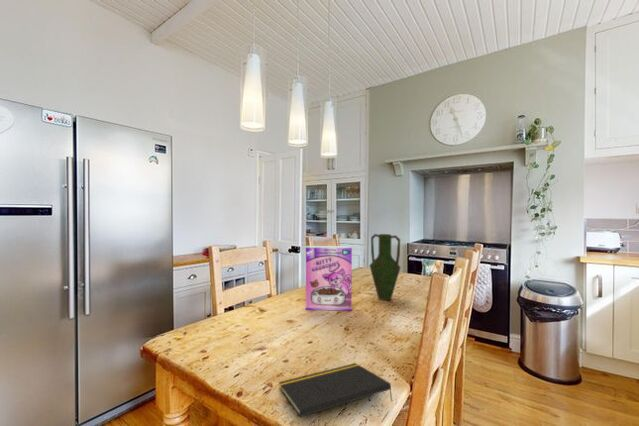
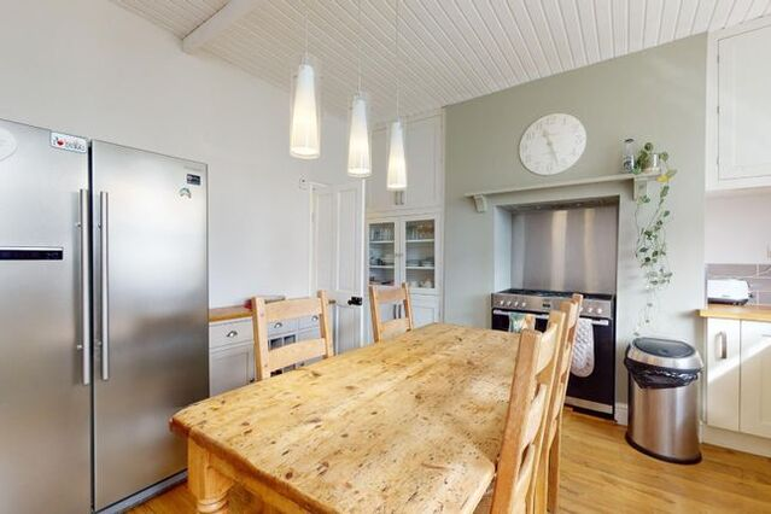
- notepad [278,362,393,418]
- vase [369,233,402,302]
- cereal box [305,245,353,312]
